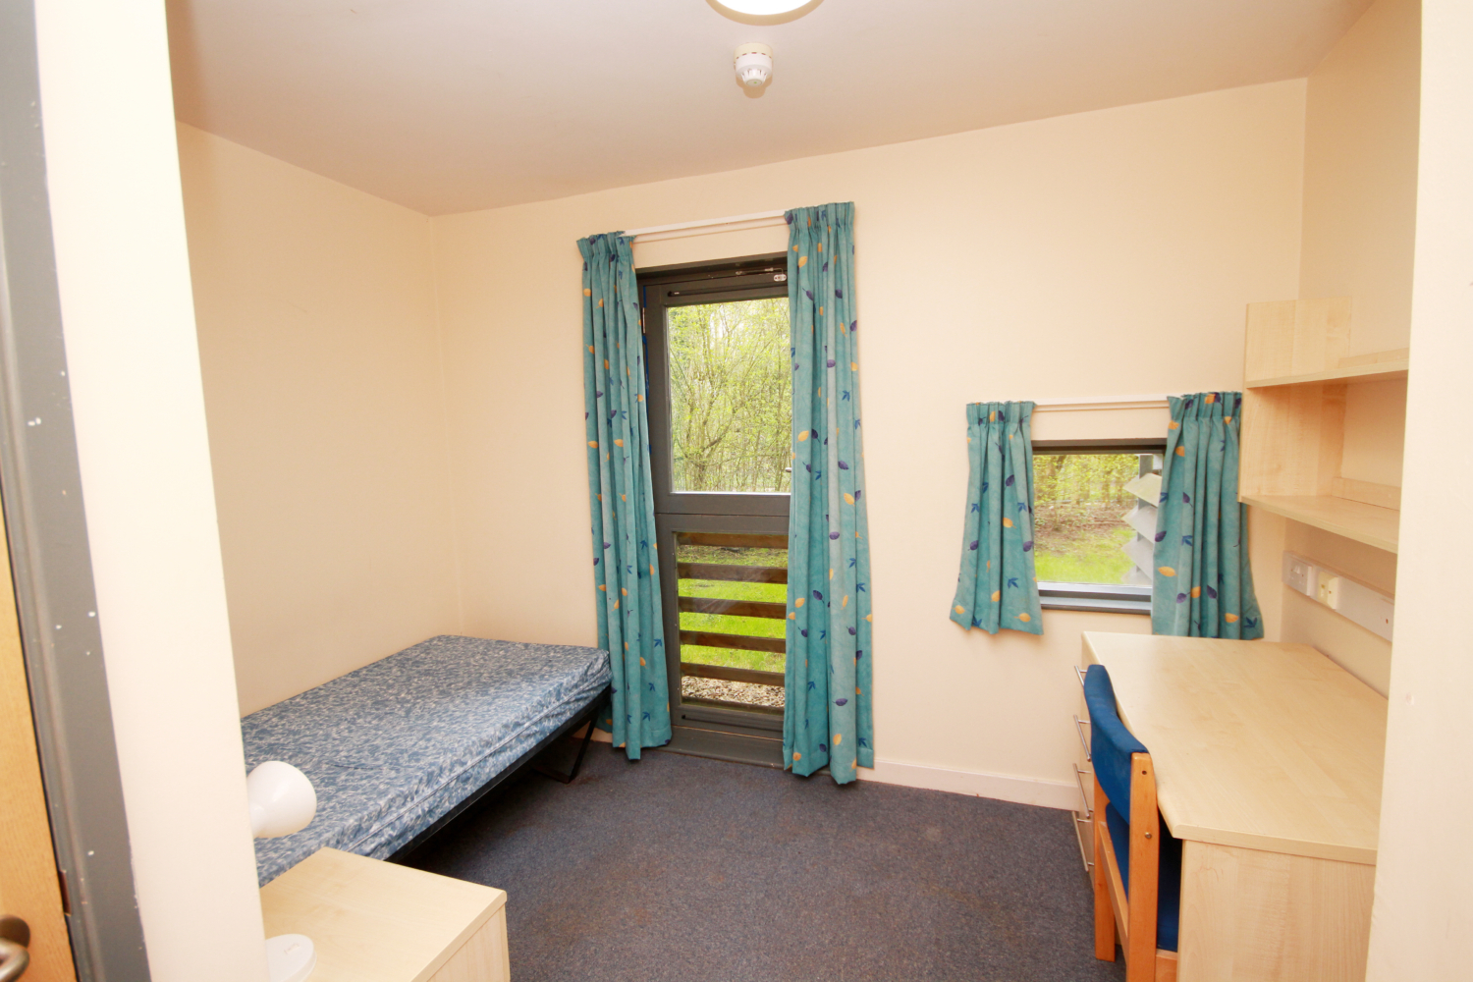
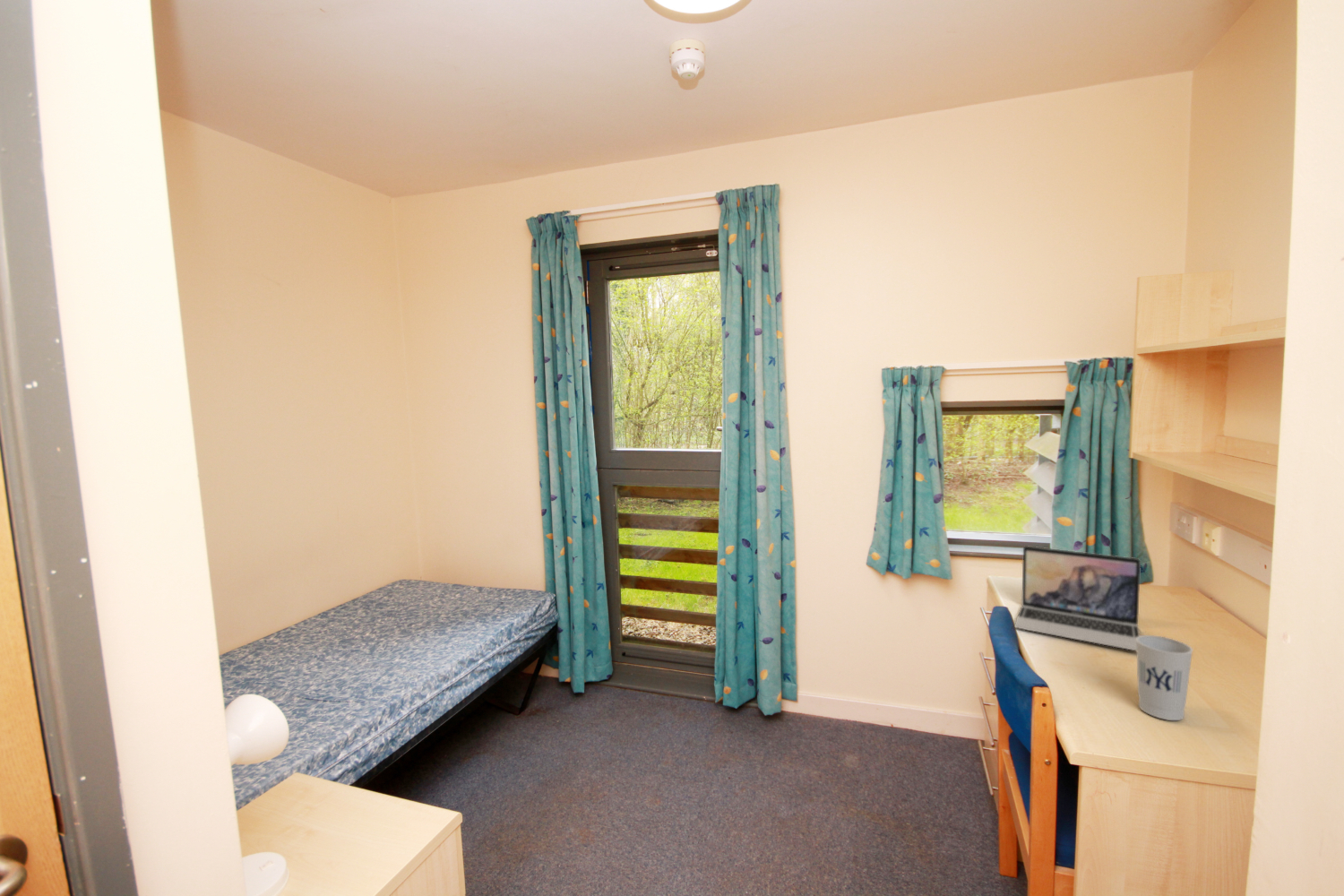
+ cup [1136,634,1193,721]
+ laptop [1013,545,1142,651]
